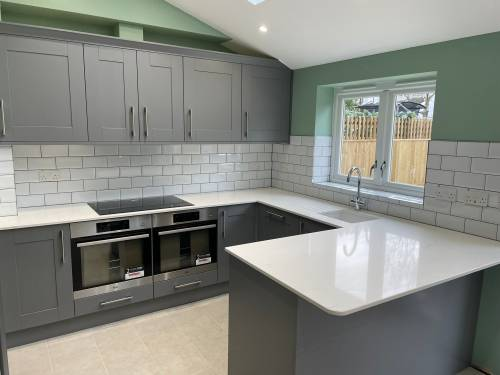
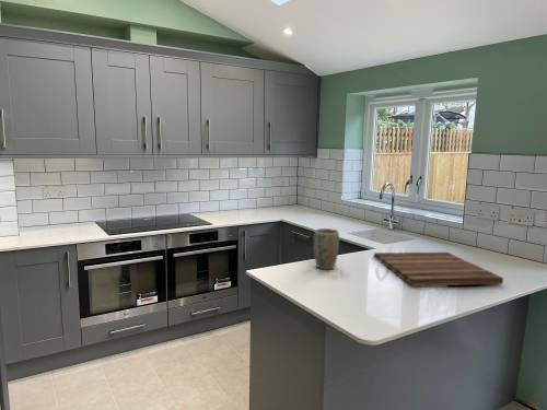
+ cutting board [373,251,504,286]
+ plant pot [313,227,340,270]
